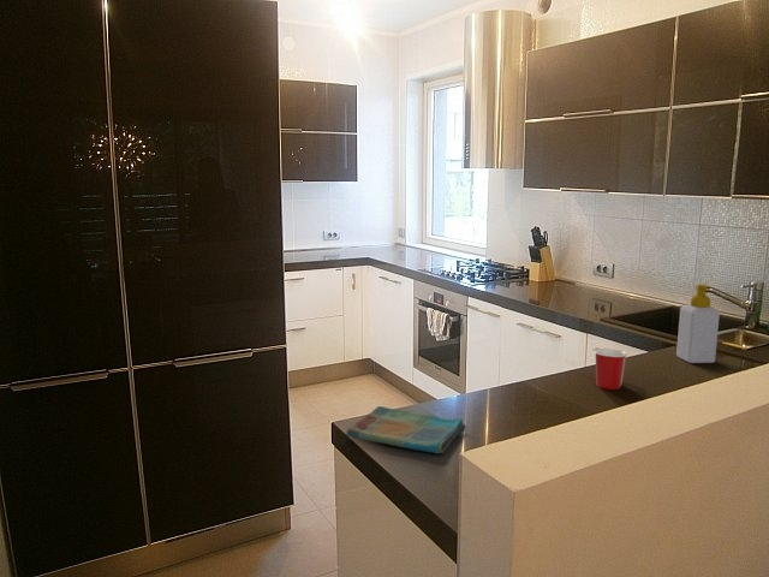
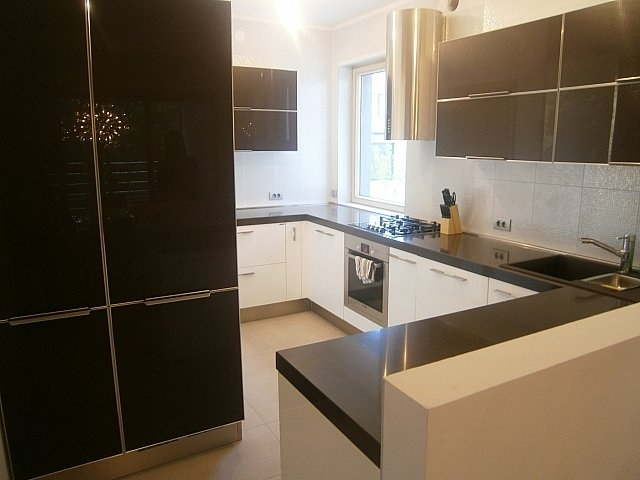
- soap bottle [675,282,721,364]
- mug [595,347,627,391]
- dish towel [345,405,466,454]
